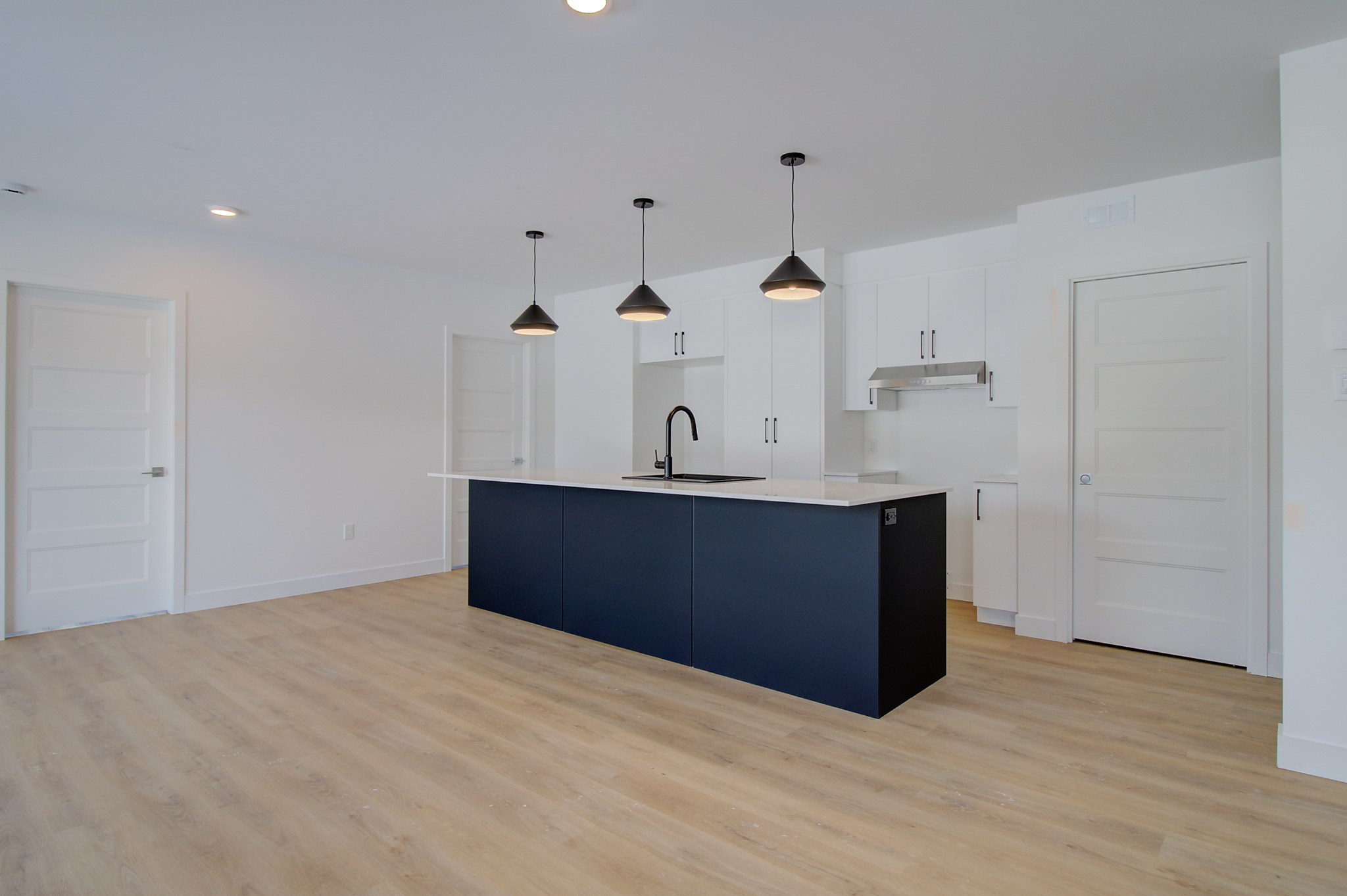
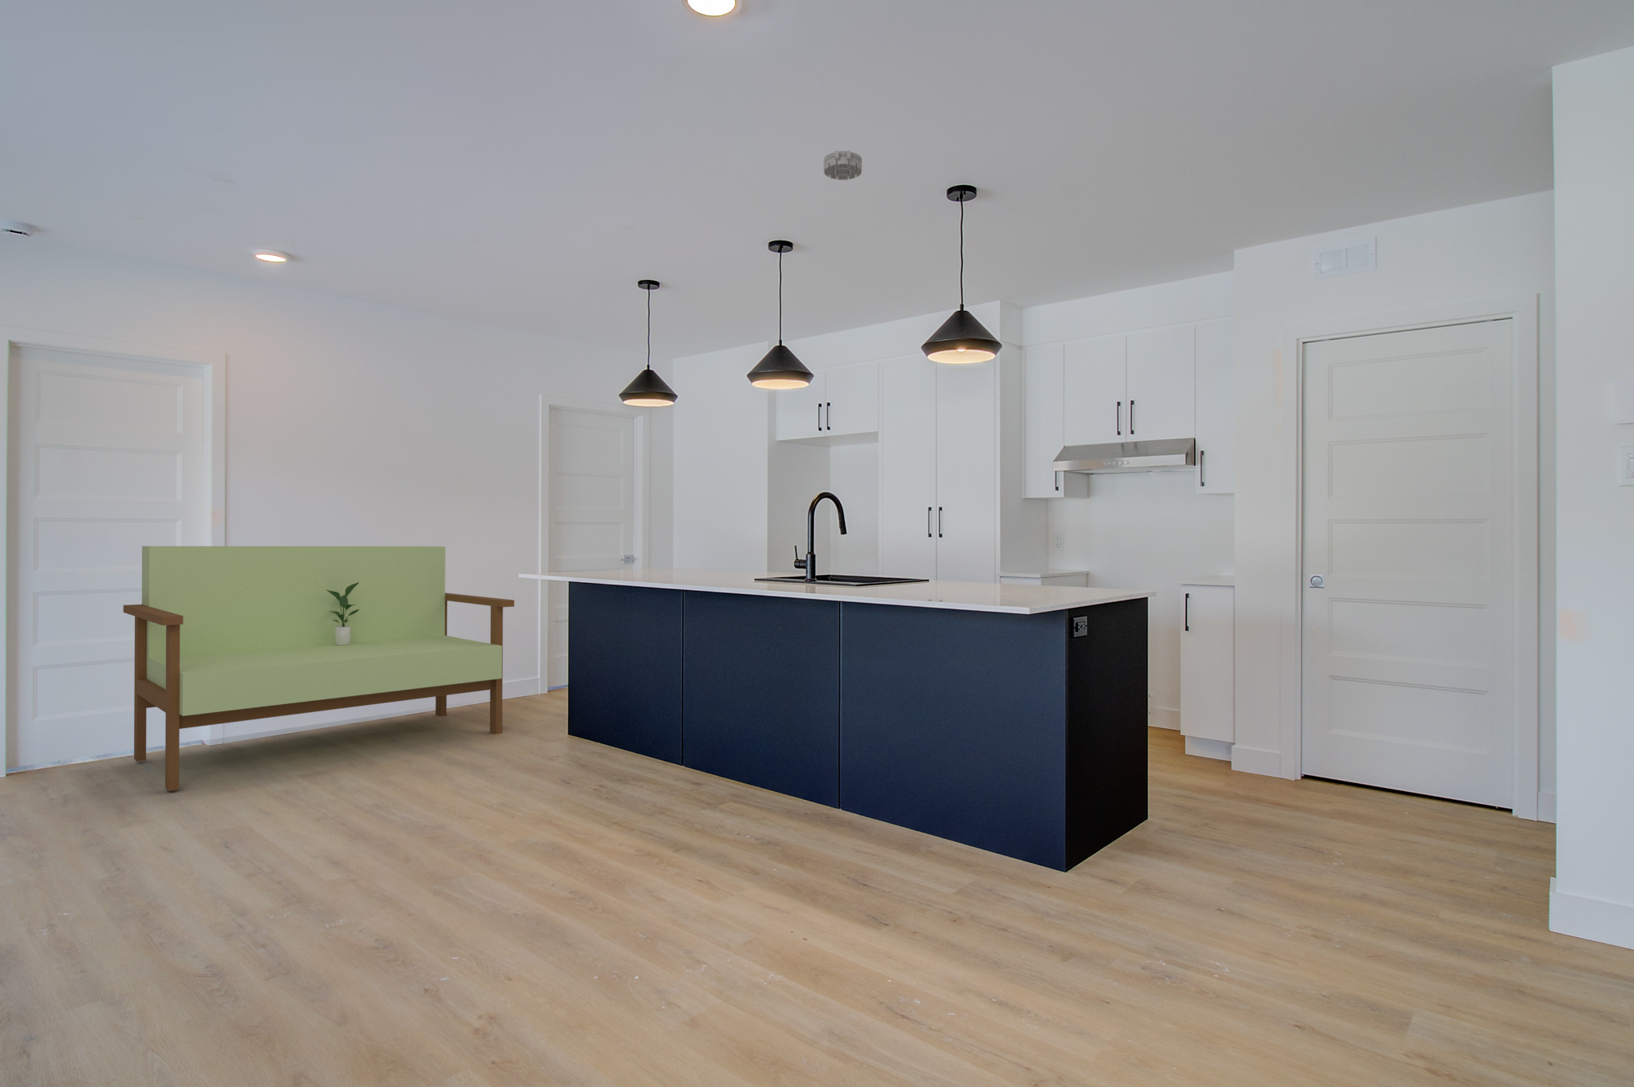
+ bench [123,546,516,792]
+ smoke detector [824,150,862,181]
+ potted plant [328,582,359,645]
